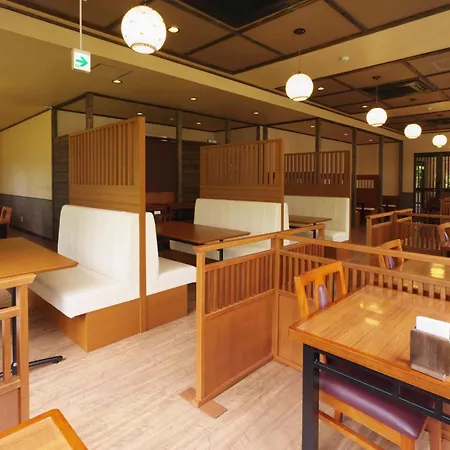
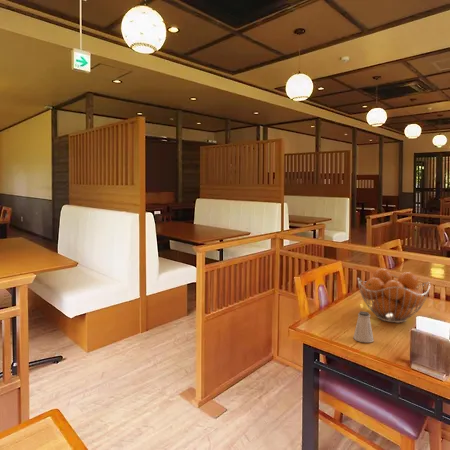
+ fruit basket [356,268,431,324]
+ saltshaker [353,310,375,344]
